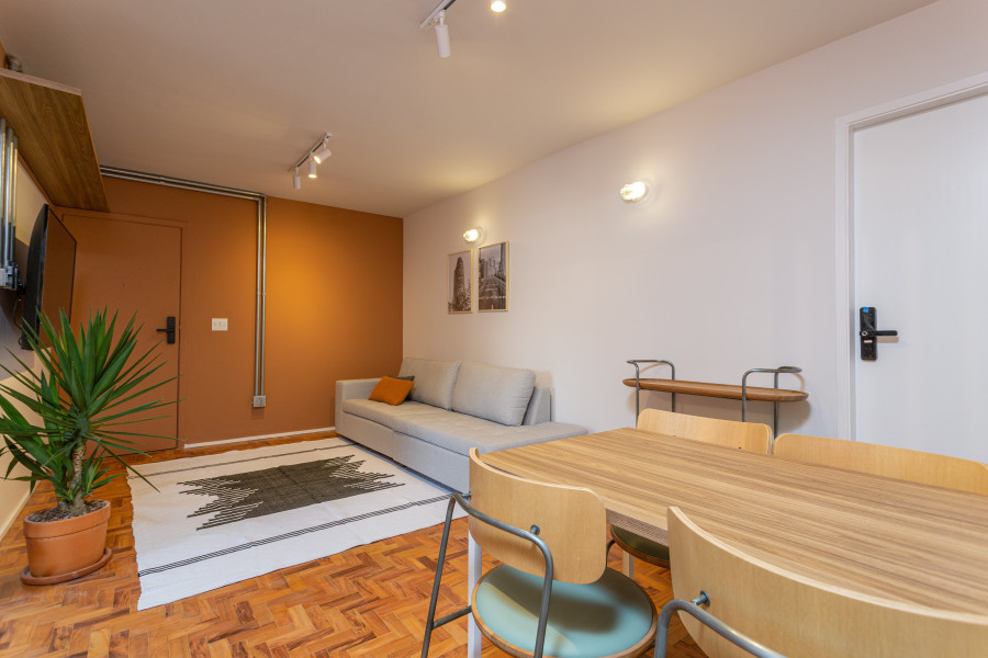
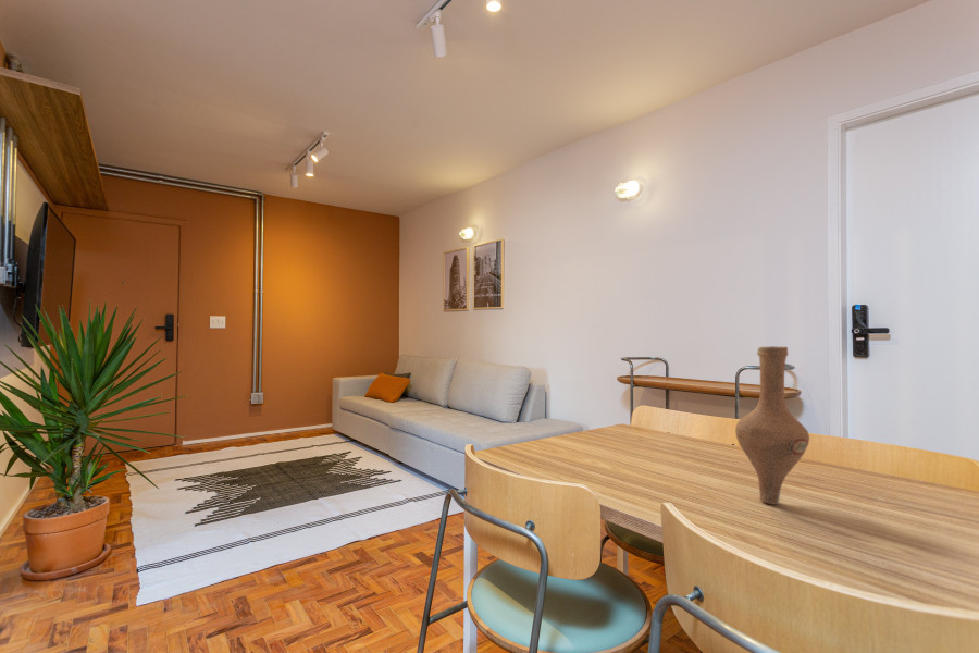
+ vase [734,345,810,506]
